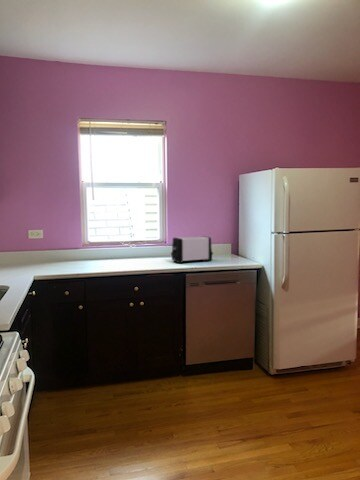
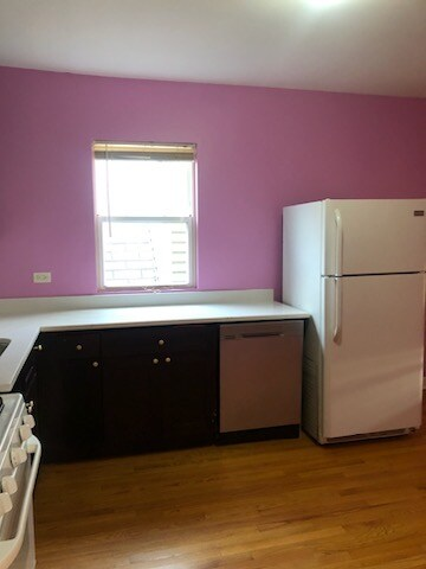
- toaster [170,235,214,264]
